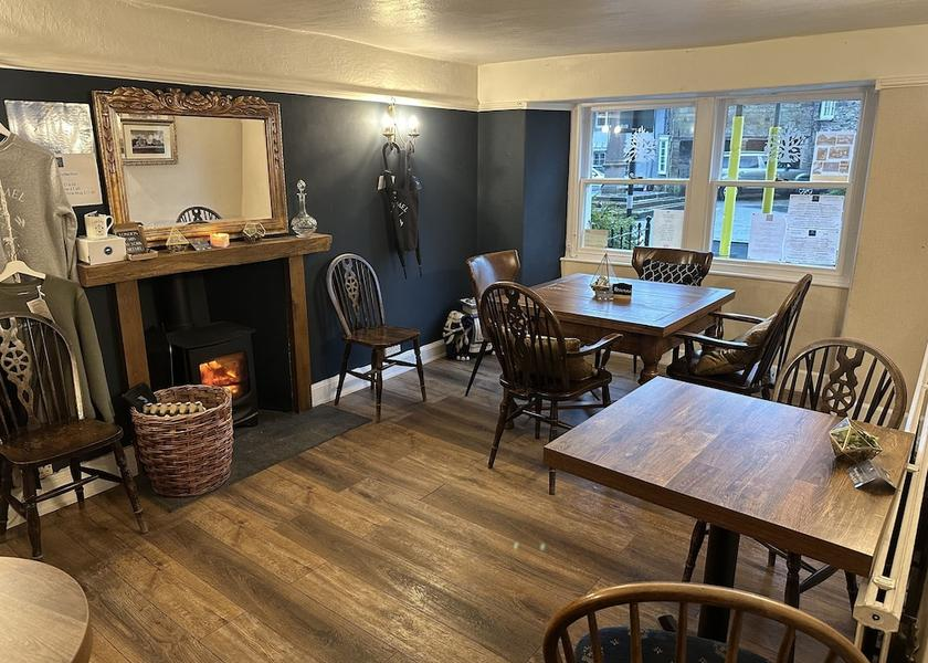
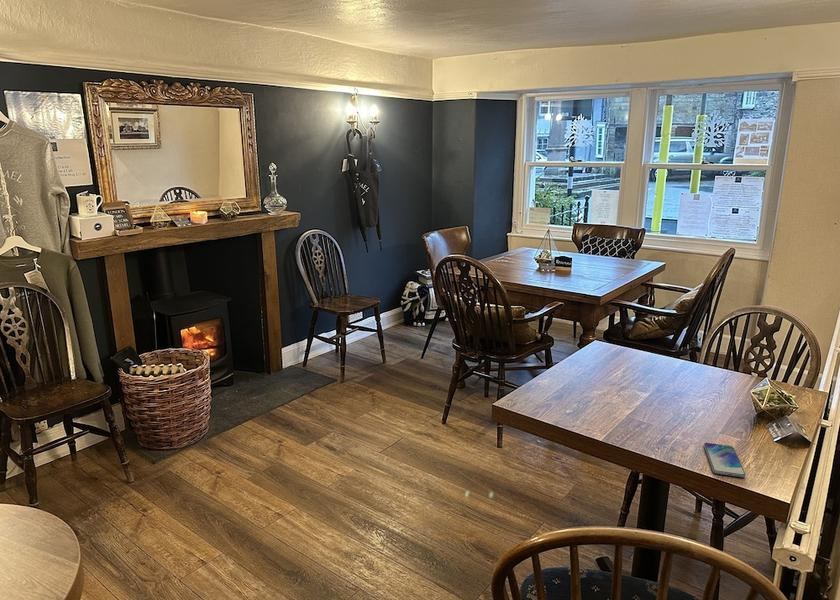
+ smartphone [703,442,747,478]
